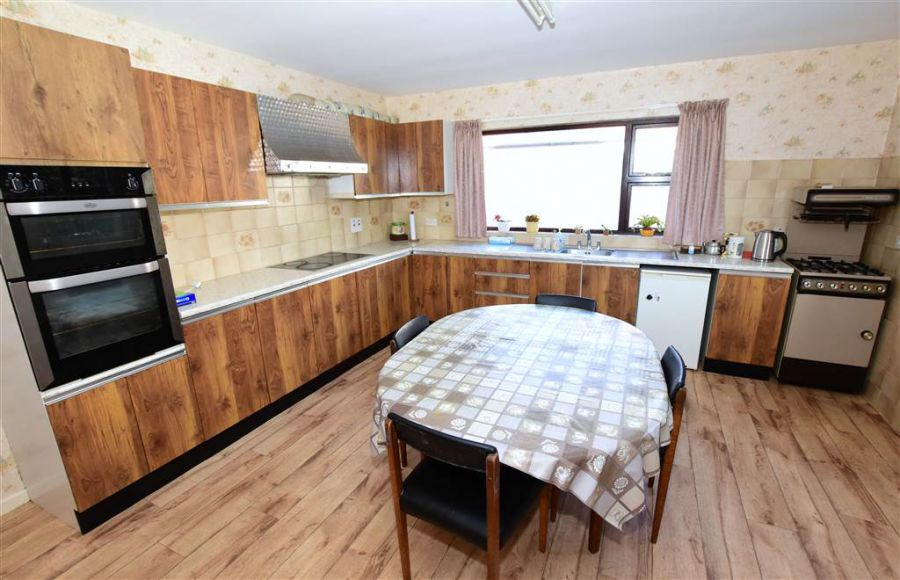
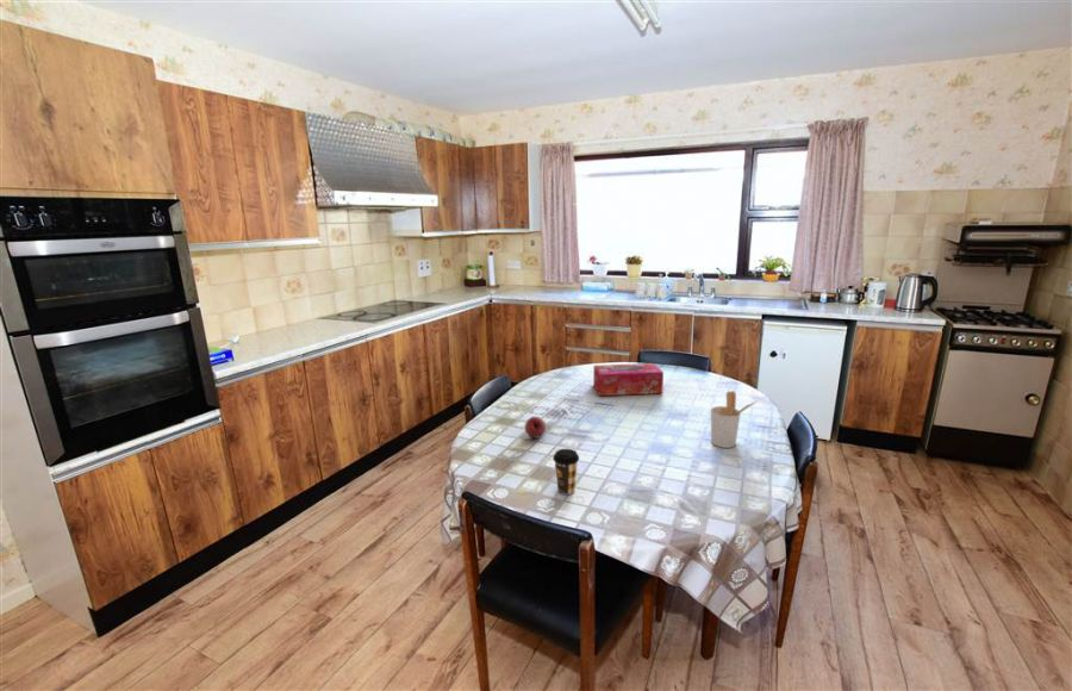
+ utensil holder [710,390,759,449]
+ coffee cup [551,448,580,496]
+ fruit [524,415,547,440]
+ tissue box [592,362,665,397]
